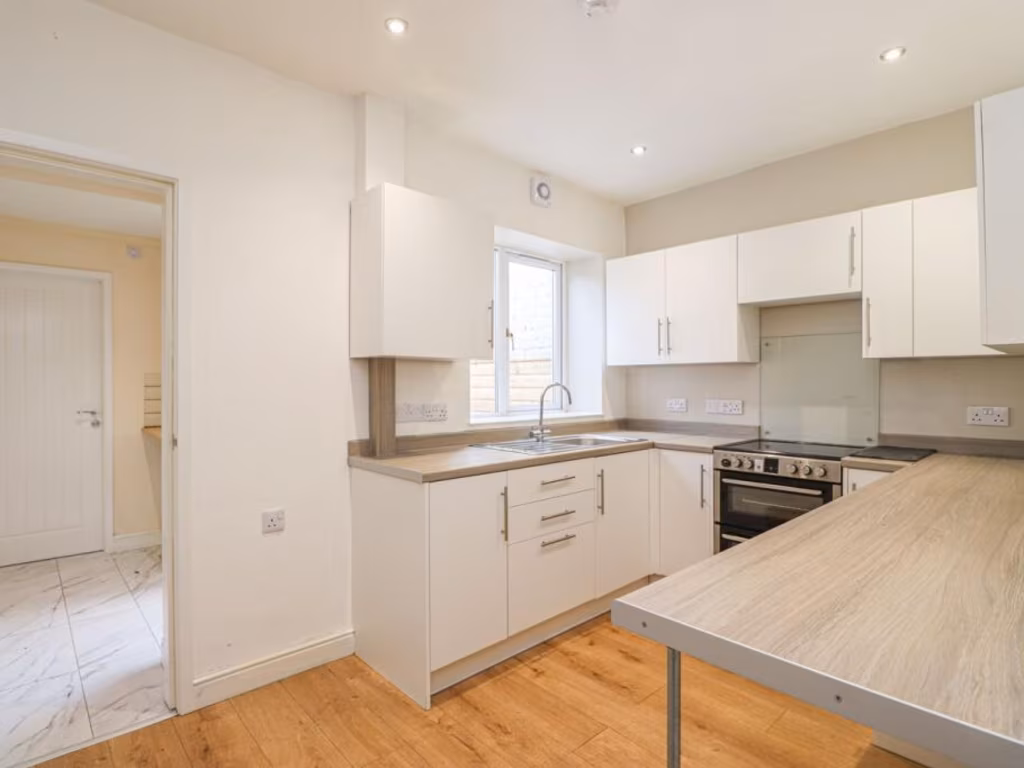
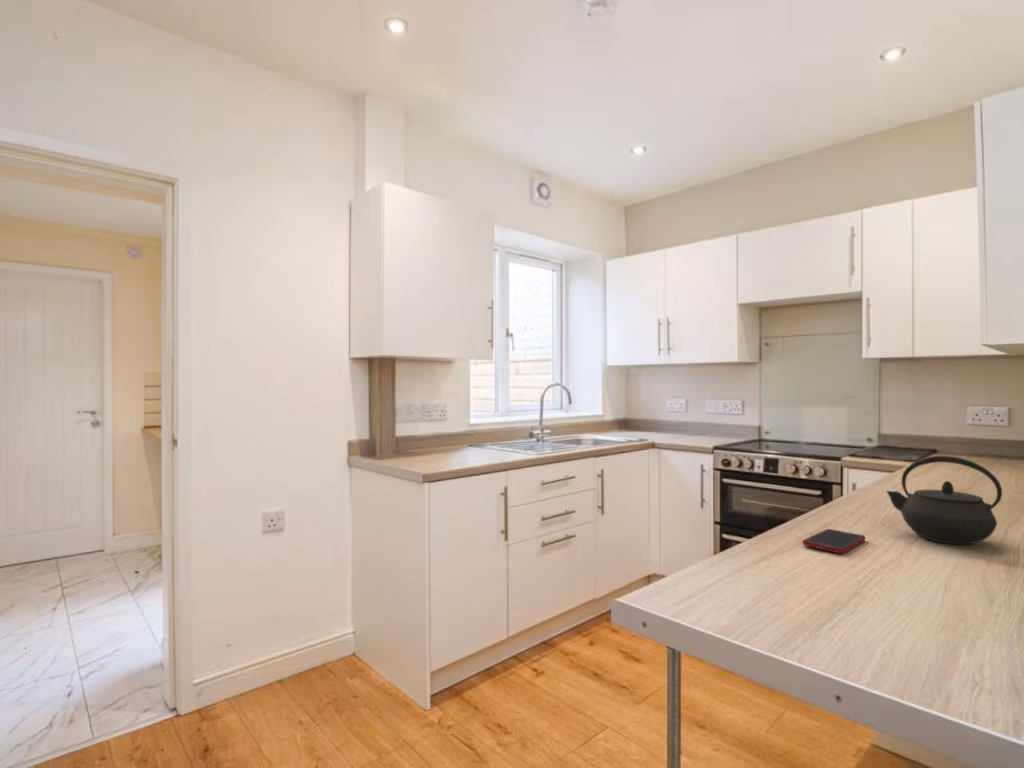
+ kettle [885,455,1003,545]
+ cell phone [802,528,866,554]
